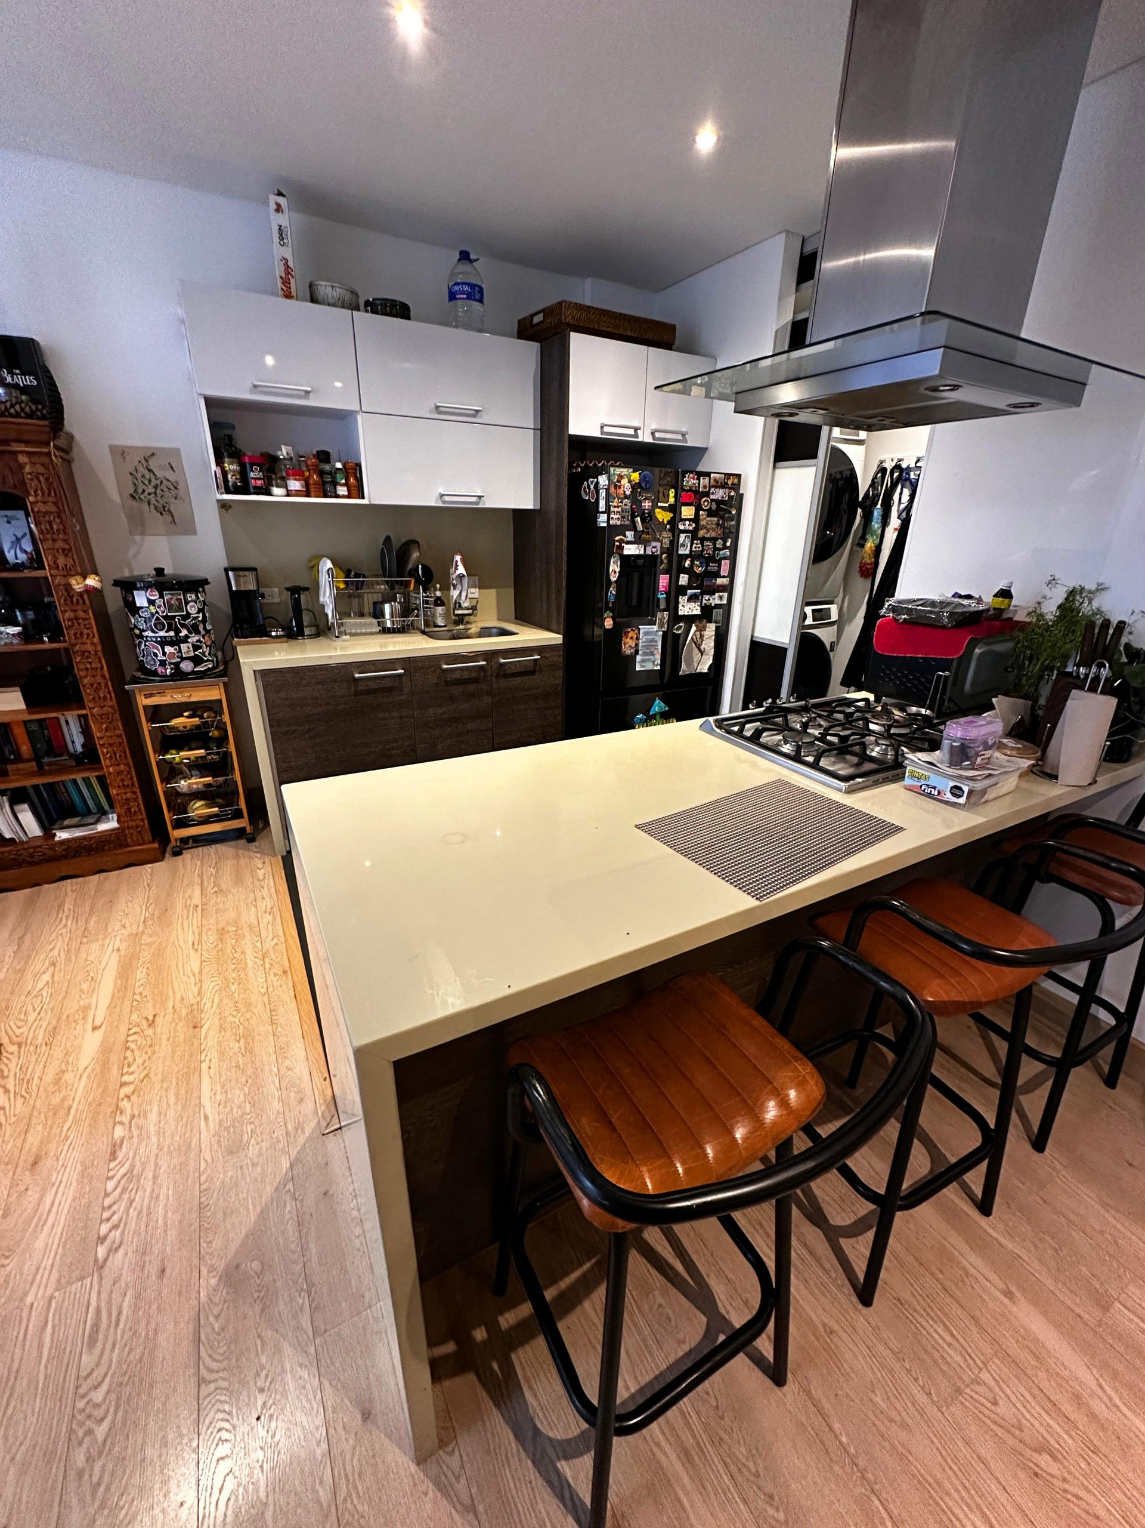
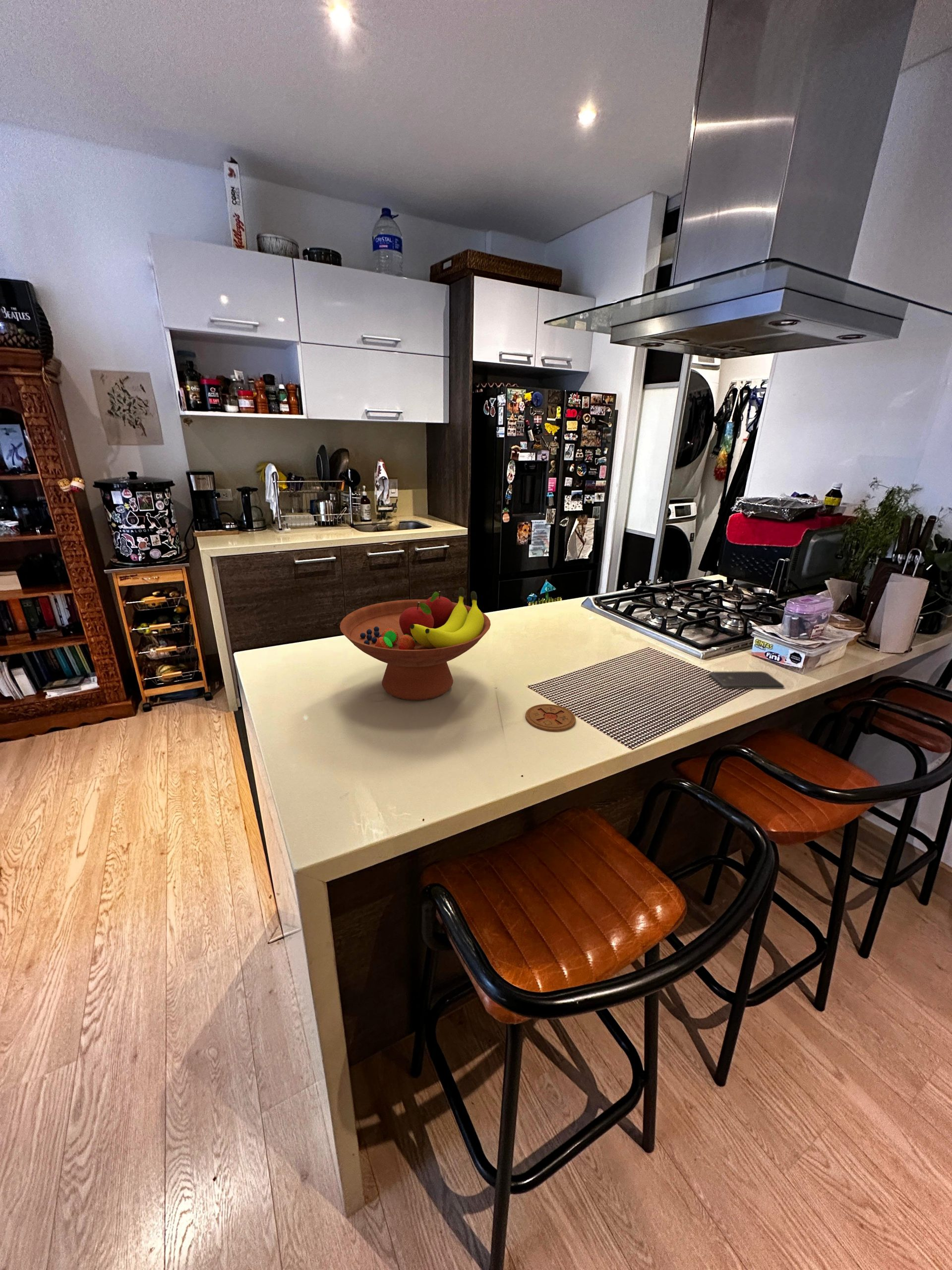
+ fruit bowl [339,587,491,701]
+ smartphone [708,671,785,690]
+ coaster [525,703,576,732]
